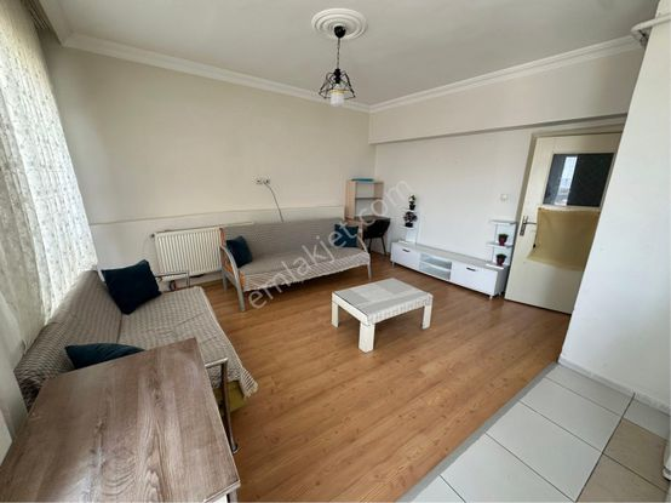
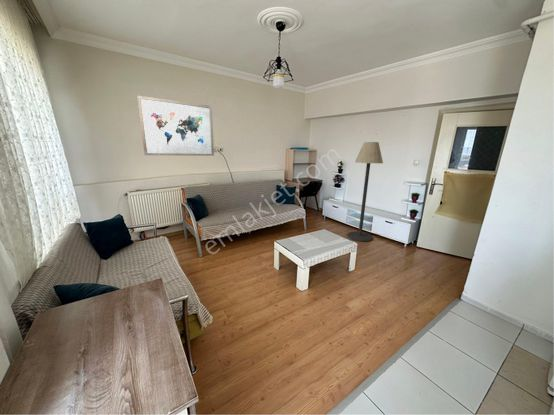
+ floor lamp [347,141,384,243]
+ wall art [136,95,215,157]
